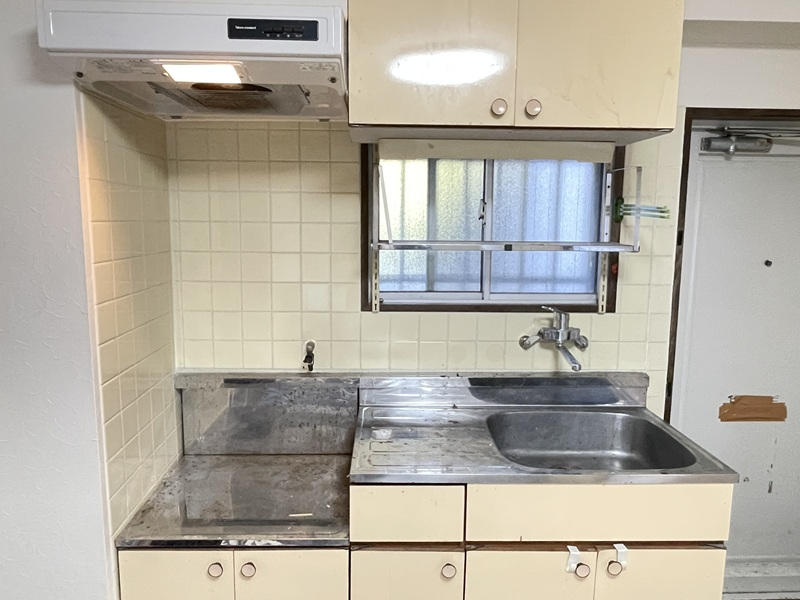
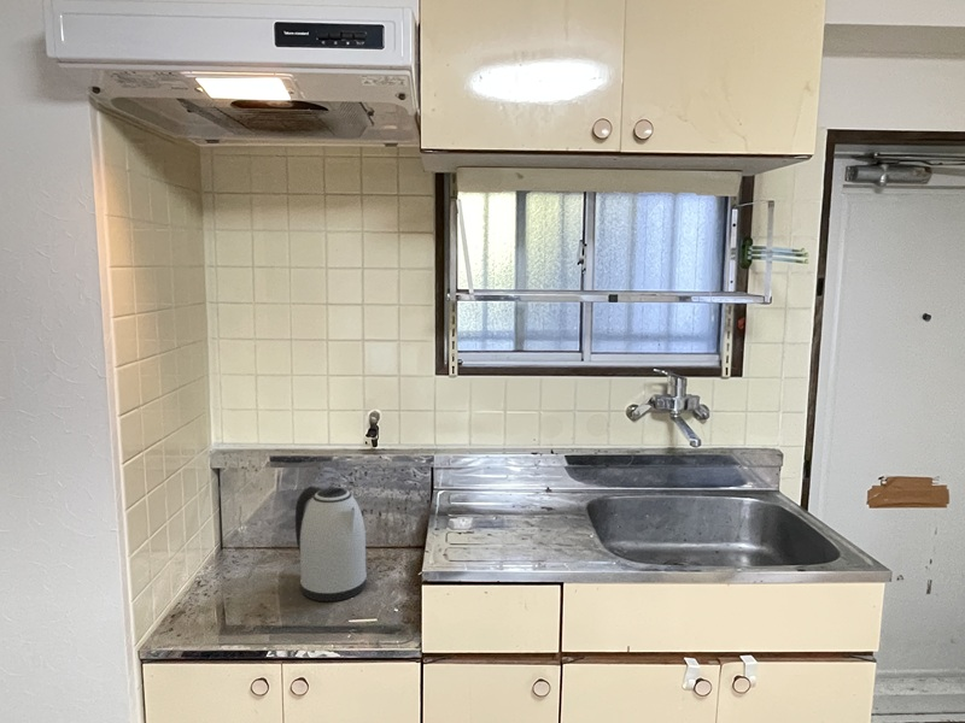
+ kettle [294,484,368,602]
